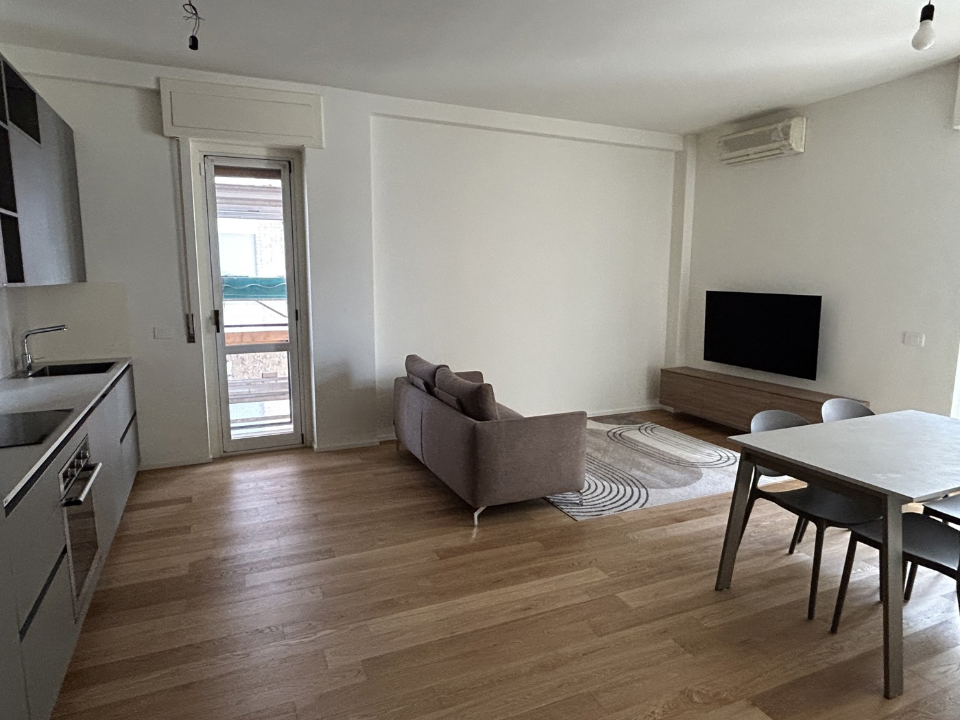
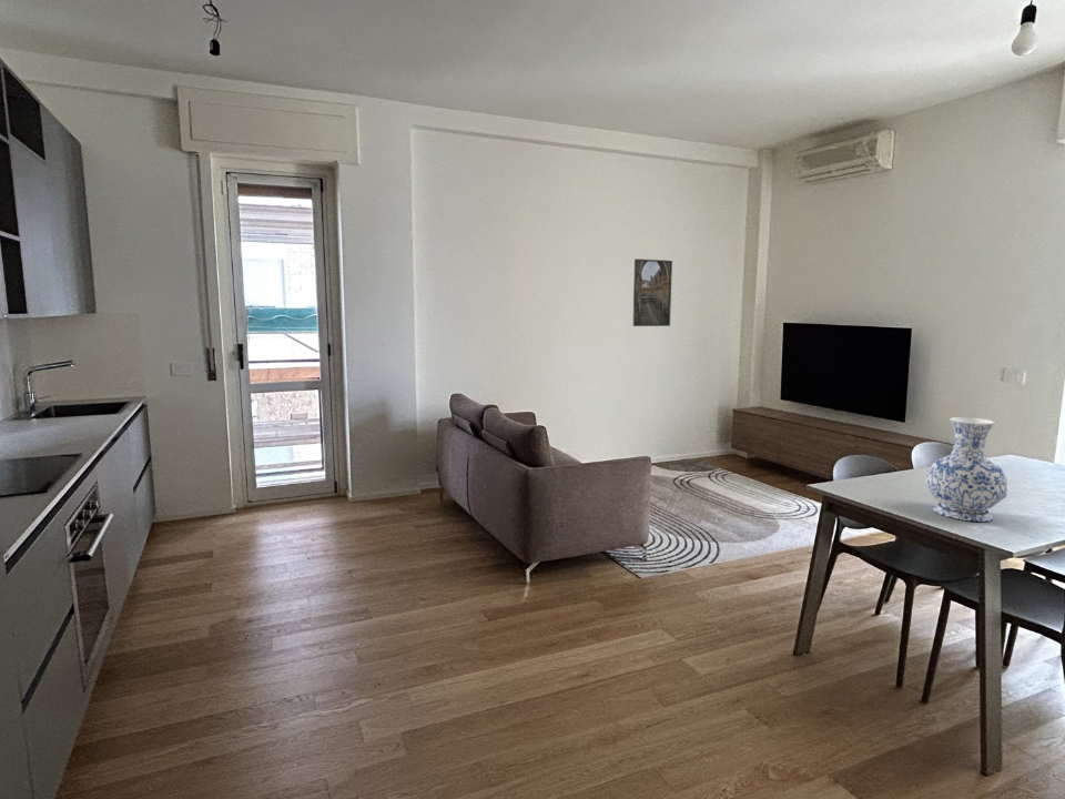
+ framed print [631,257,673,327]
+ vase [924,416,1008,523]
